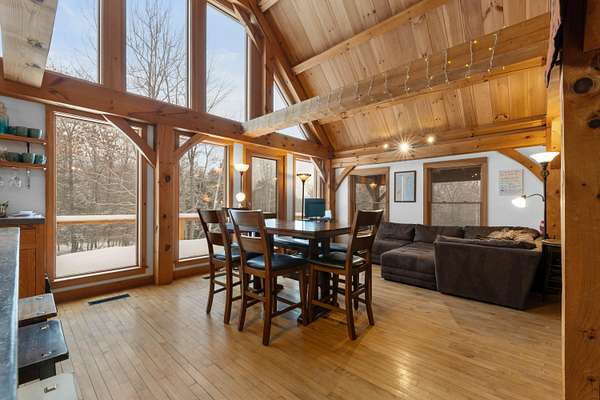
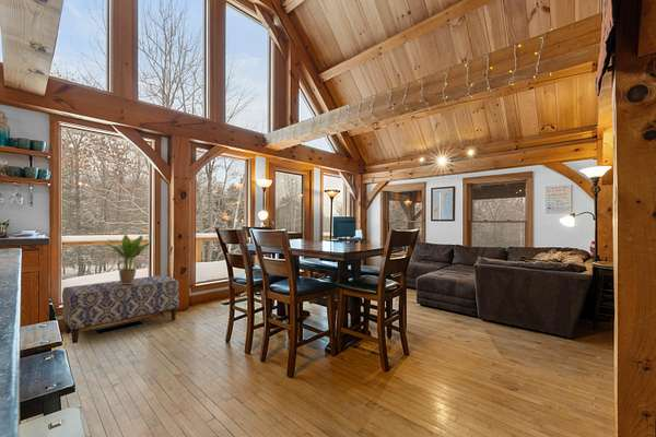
+ bench [61,274,180,344]
+ potted plant [103,232,154,284]
